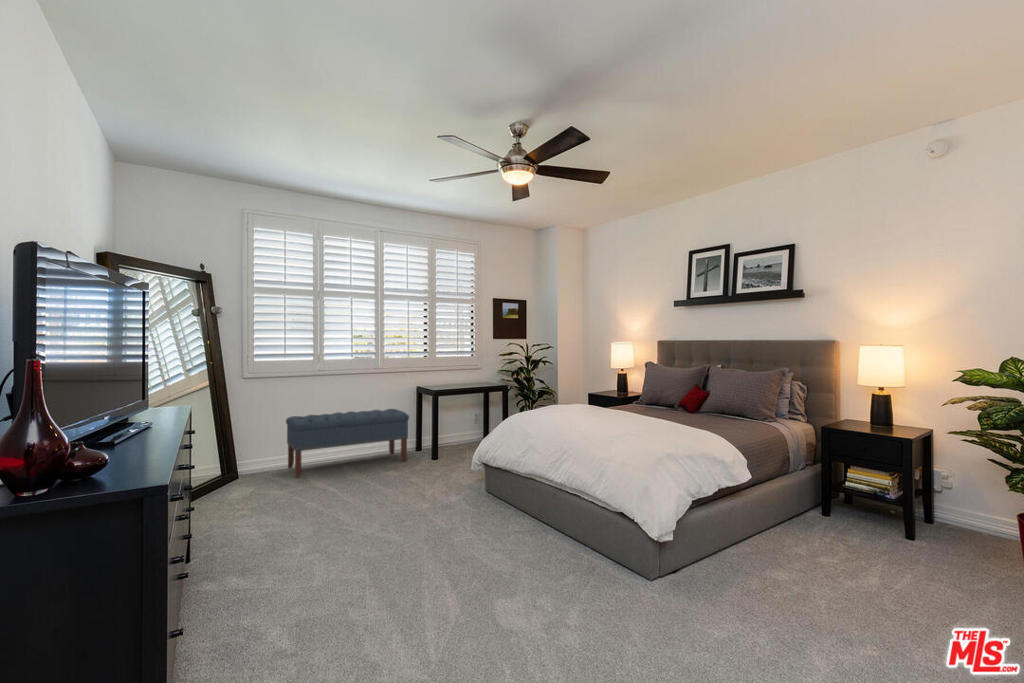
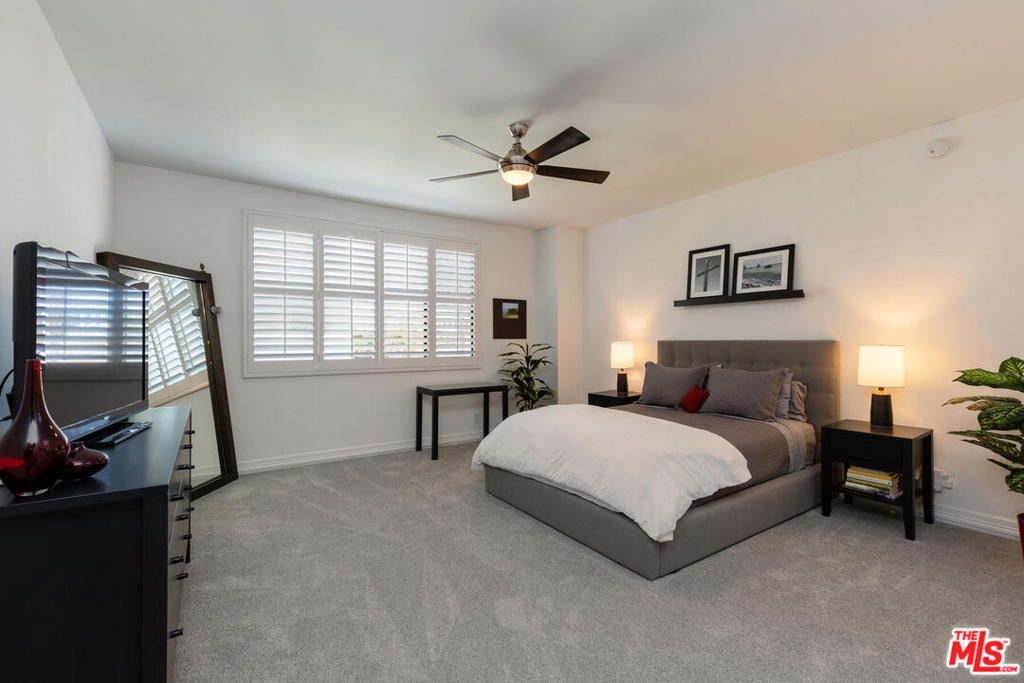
- bench [285,408,410,478]
